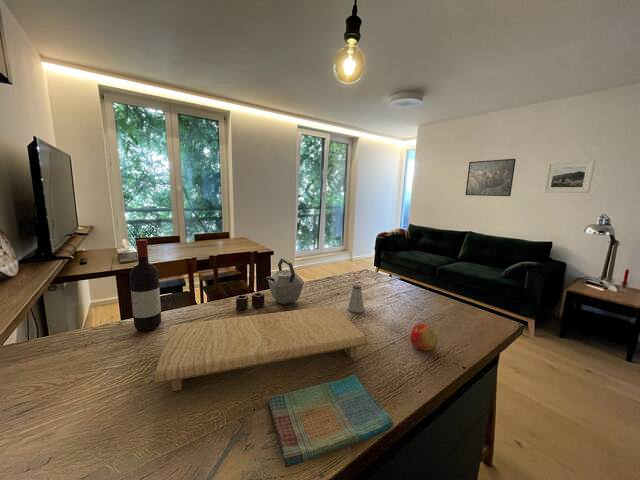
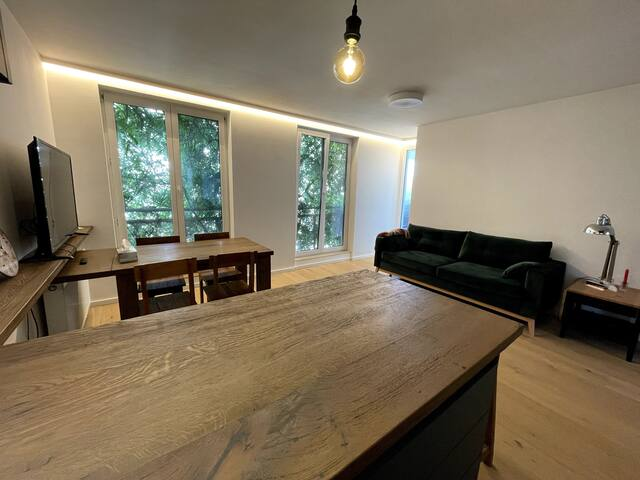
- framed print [464,158,517,197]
- cutting board [154,305,370,392]
- dish towel [267,373,394,468]
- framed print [543,159,596,194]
- saltshaker [346,284,365,314]
- wine bottle [128,238,162,332]
- apple [409,322,438,352]
- kettle [235,257,305,311]
